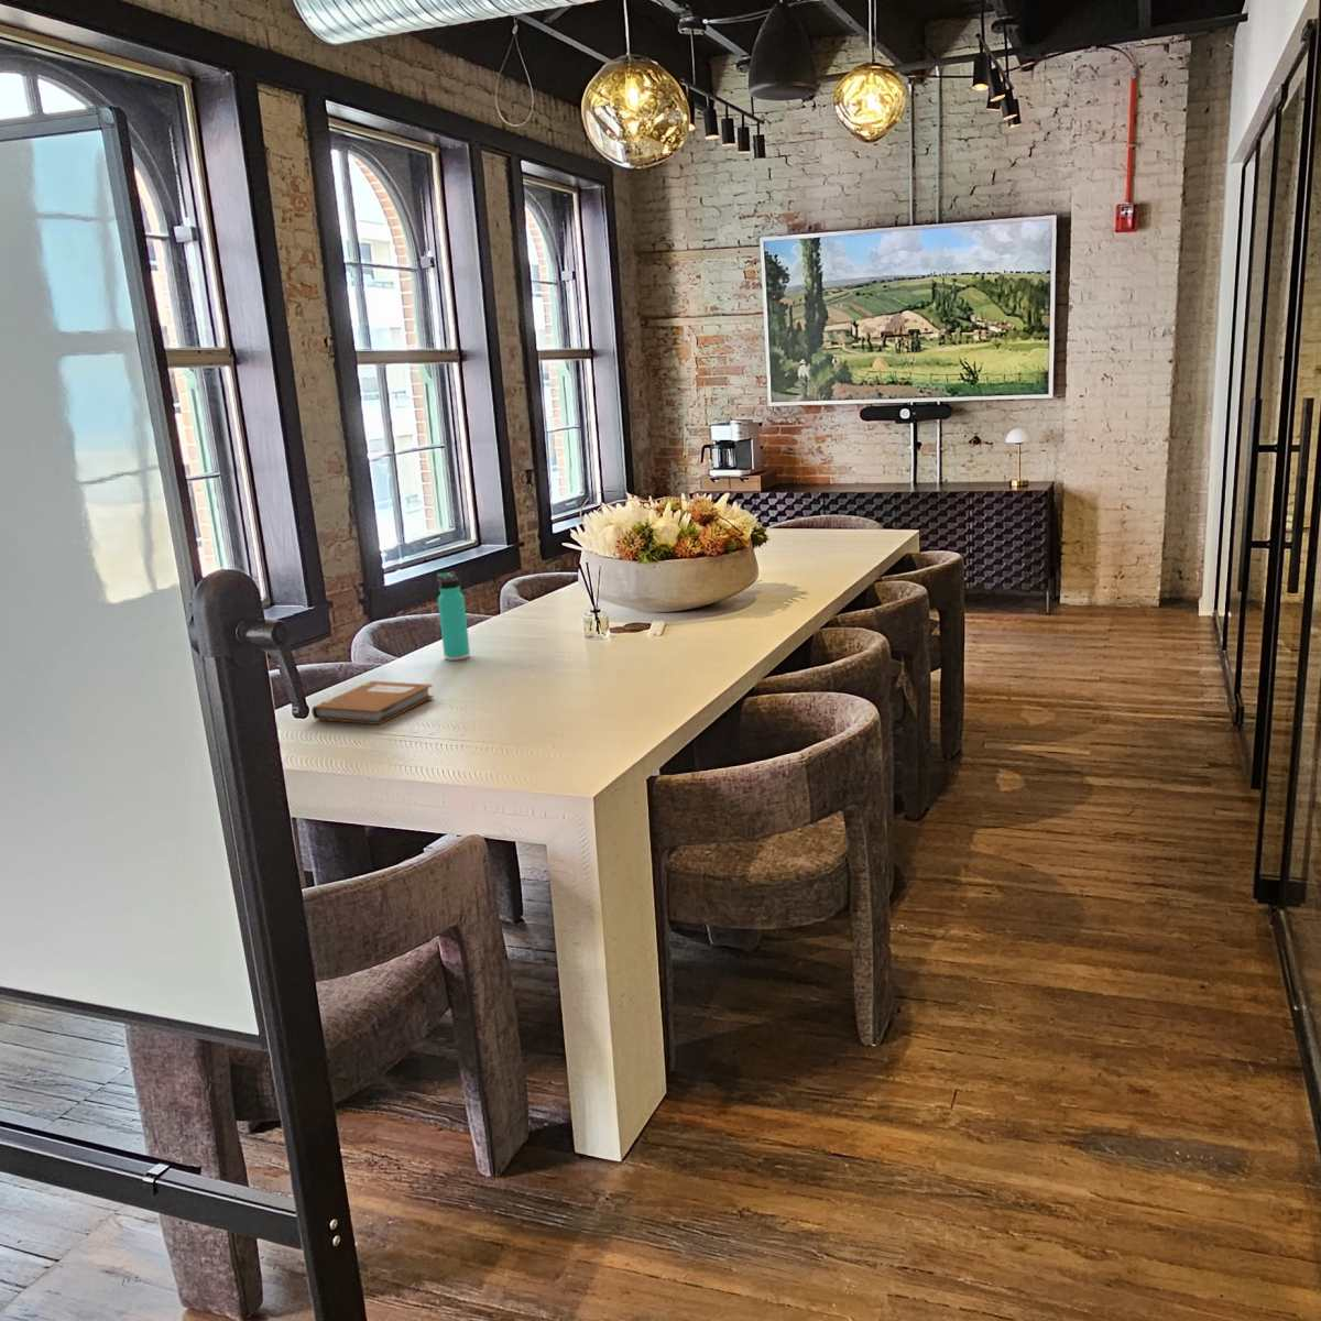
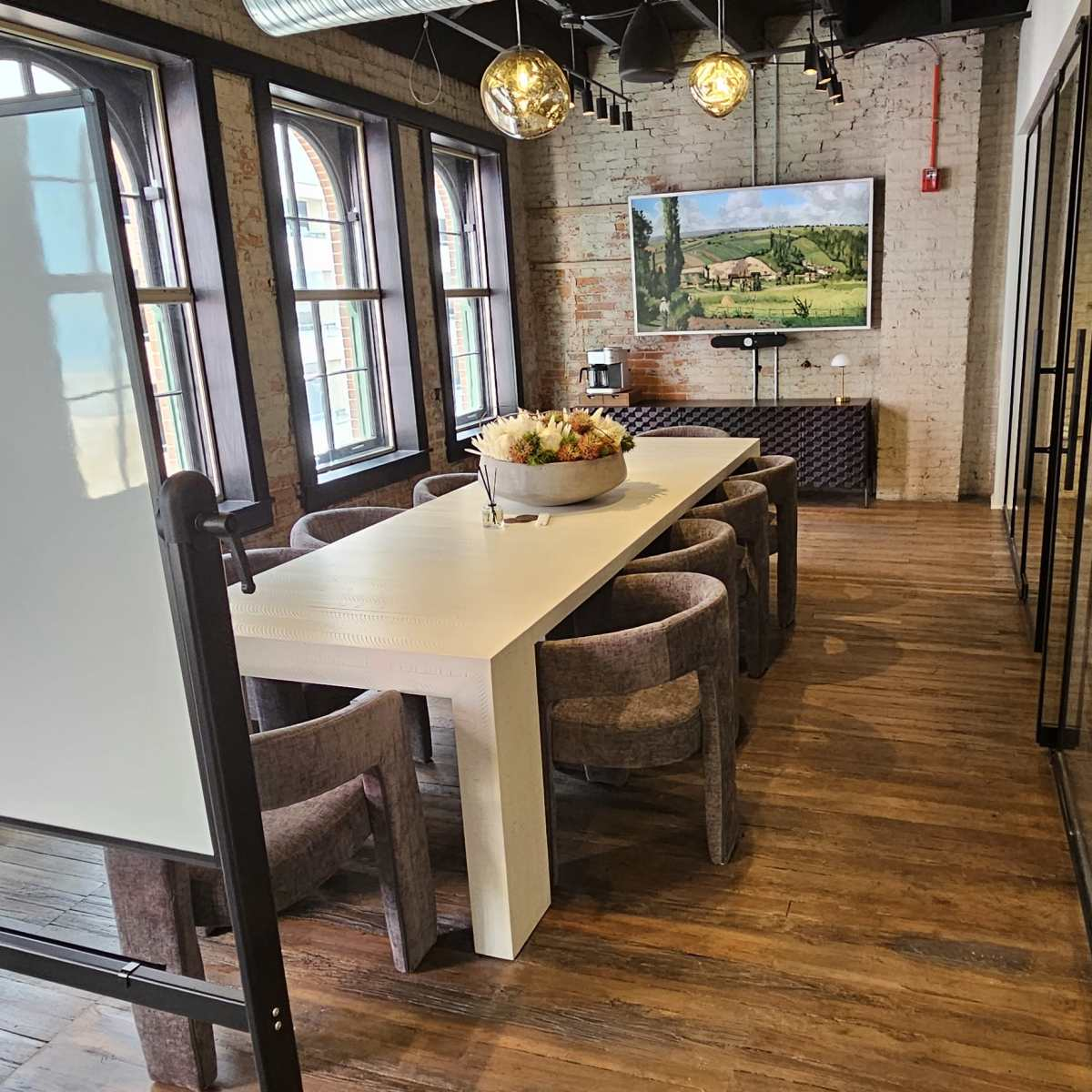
- notebook [311,680,434,726]
- thermos bottle [435,571,471,662]
